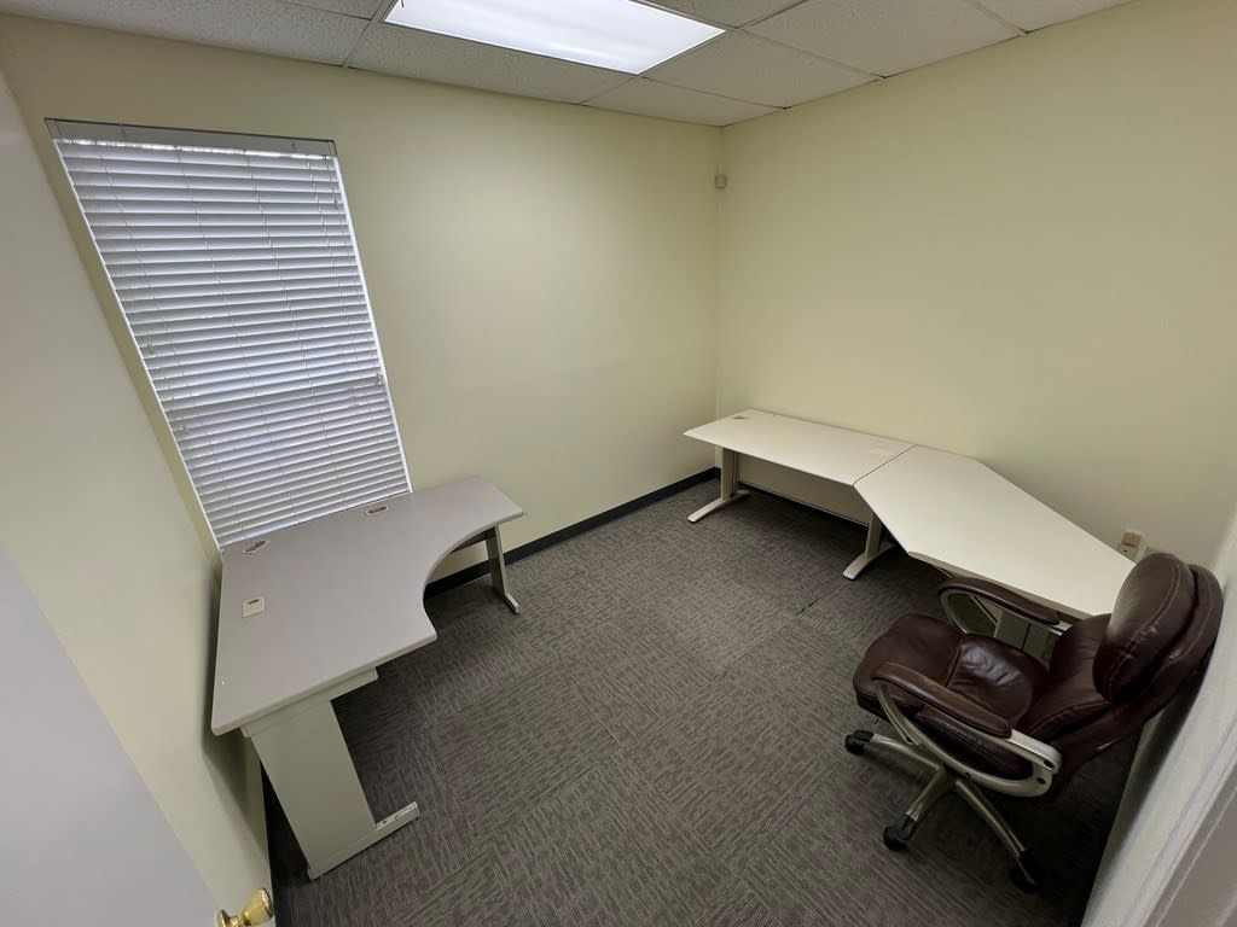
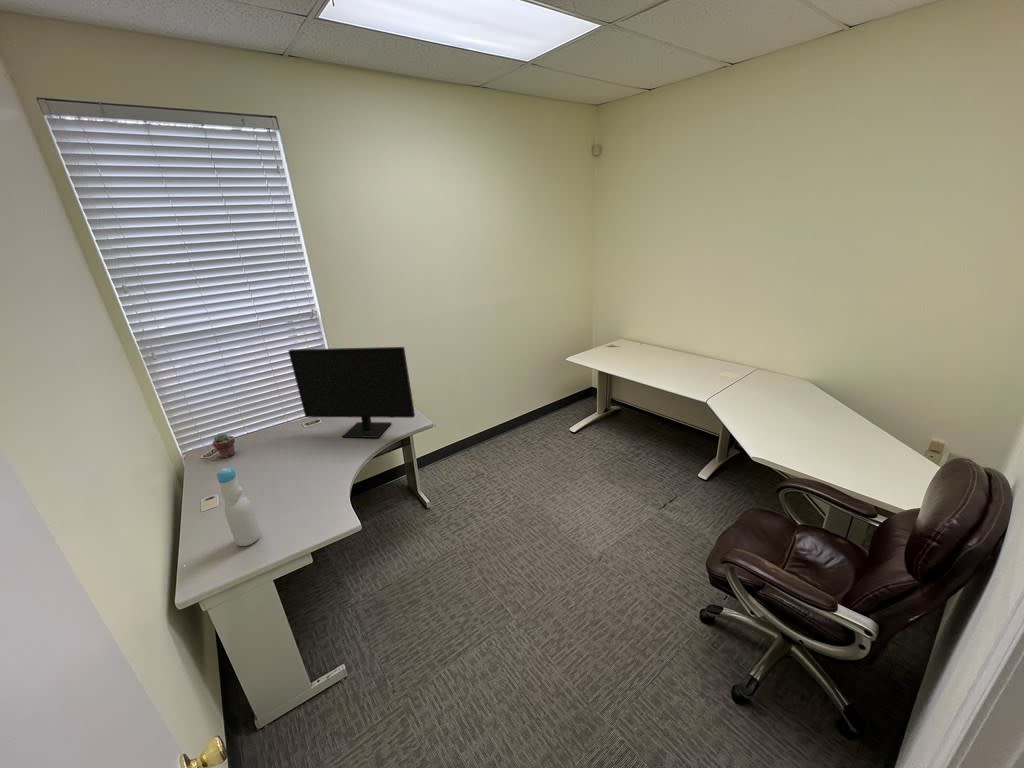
+ potted succulent [211,432,236,459]
+ monitor [287,346,416,439]
+ bottle [216,467,262,547]
